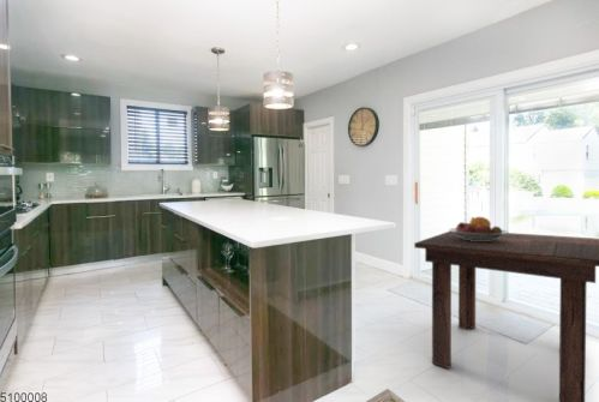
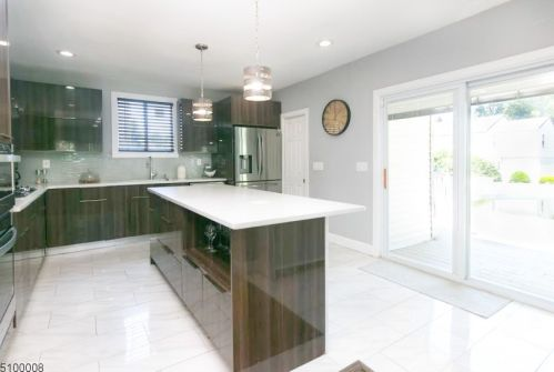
- dining table [413,230,599,402]
- fruit bowl [448,216,510,241]
